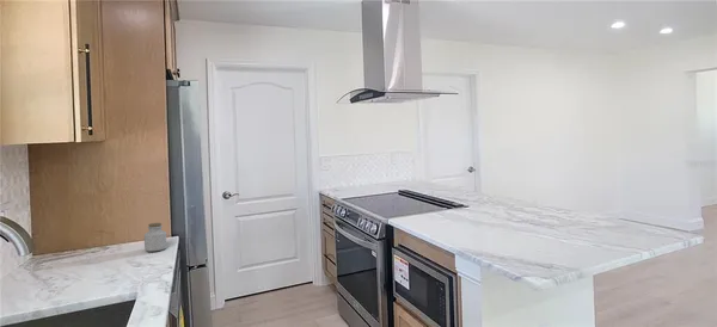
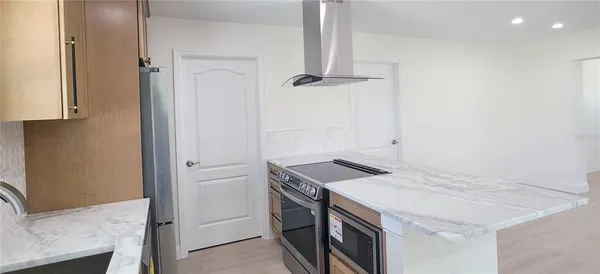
- jar [143,222,167,253]
